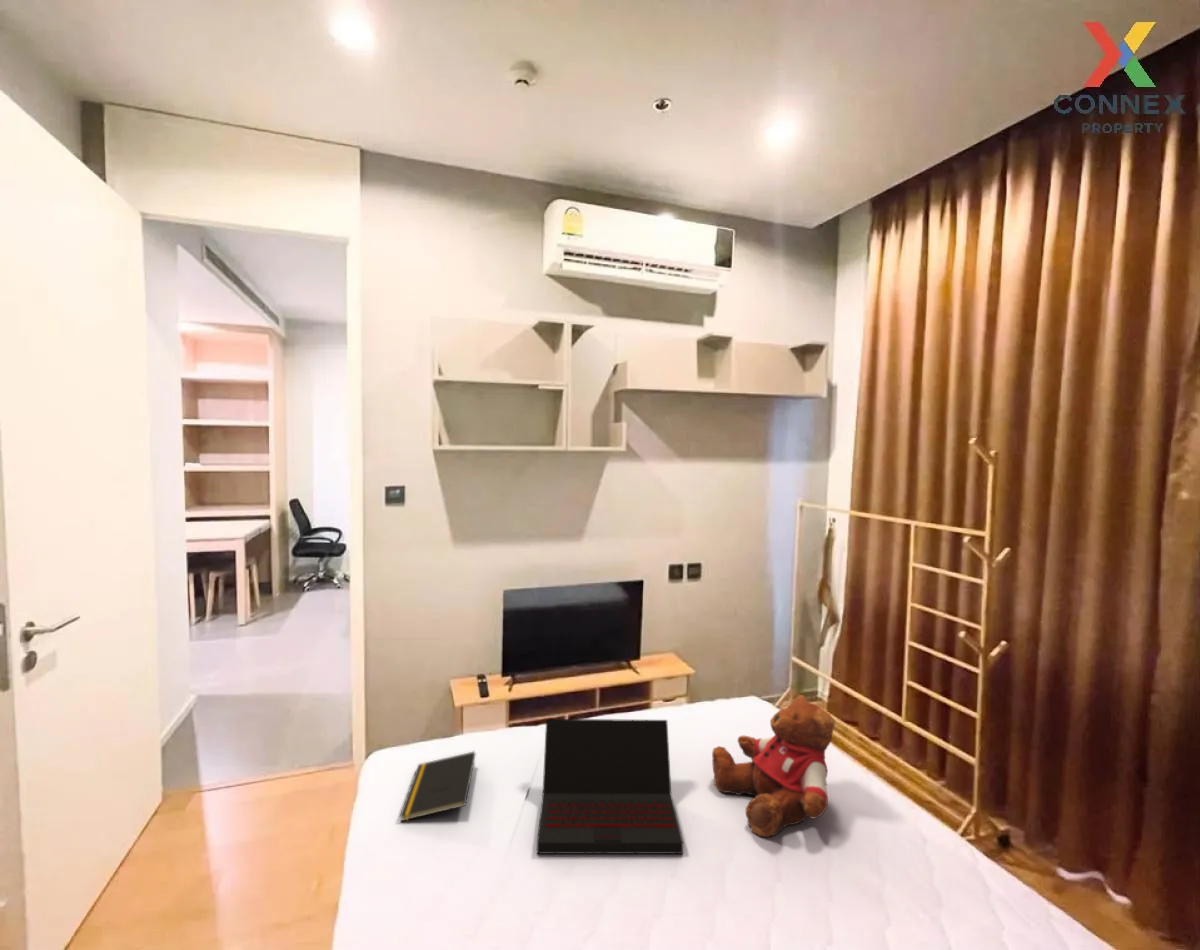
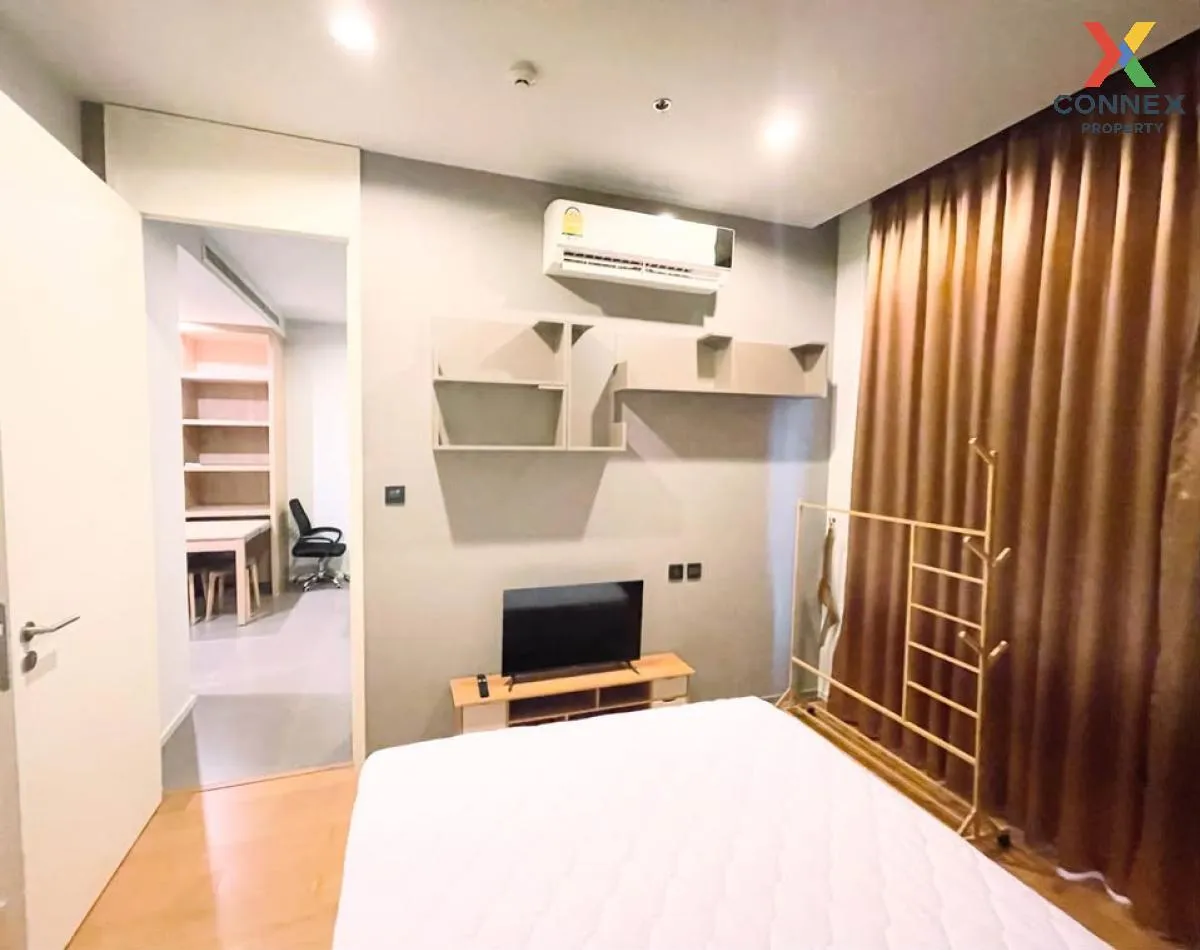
- teddy bear [711,694,836,839]
- laptop [536,718,684,855]
- notepad [399,750,476,822]
